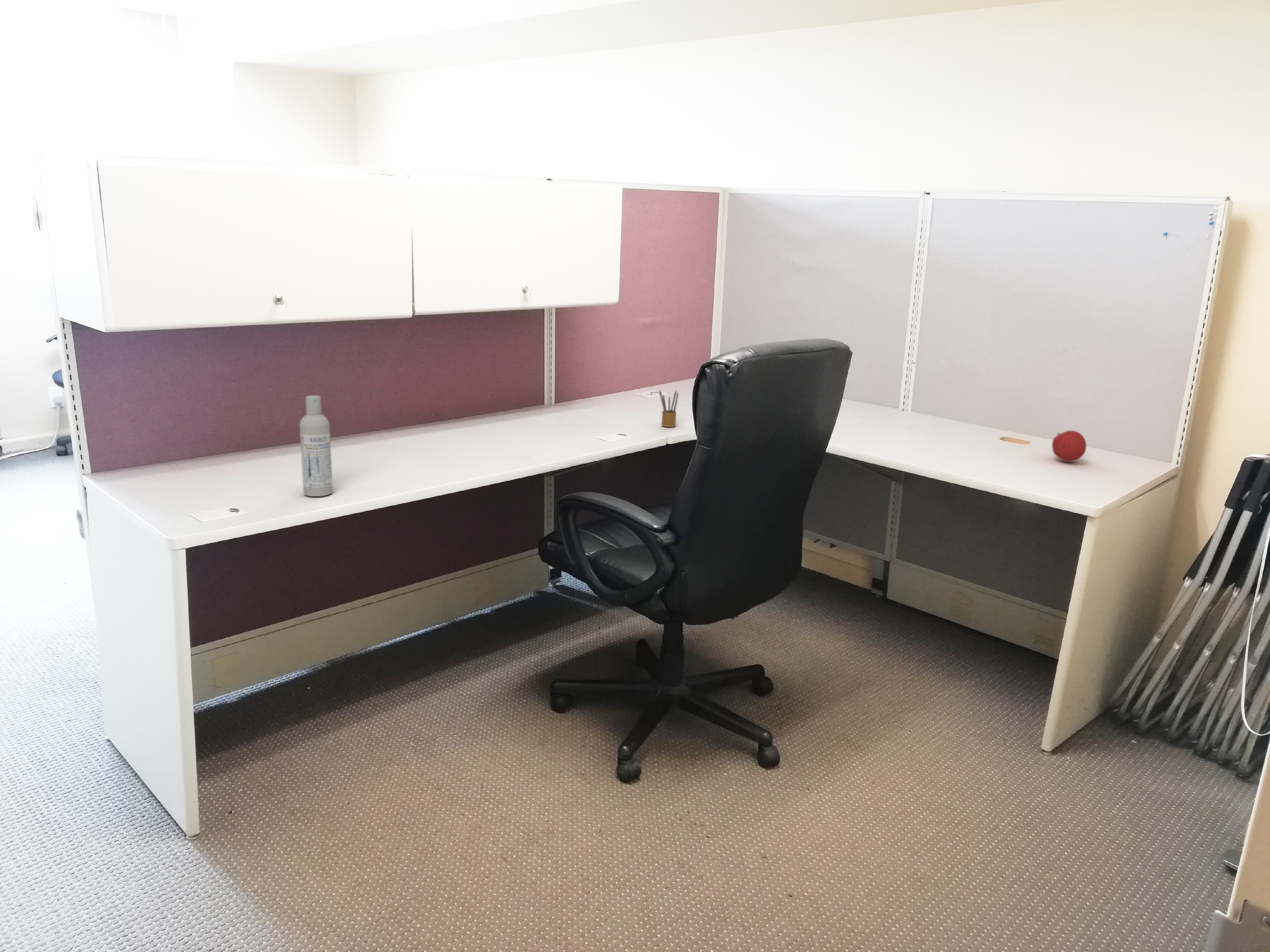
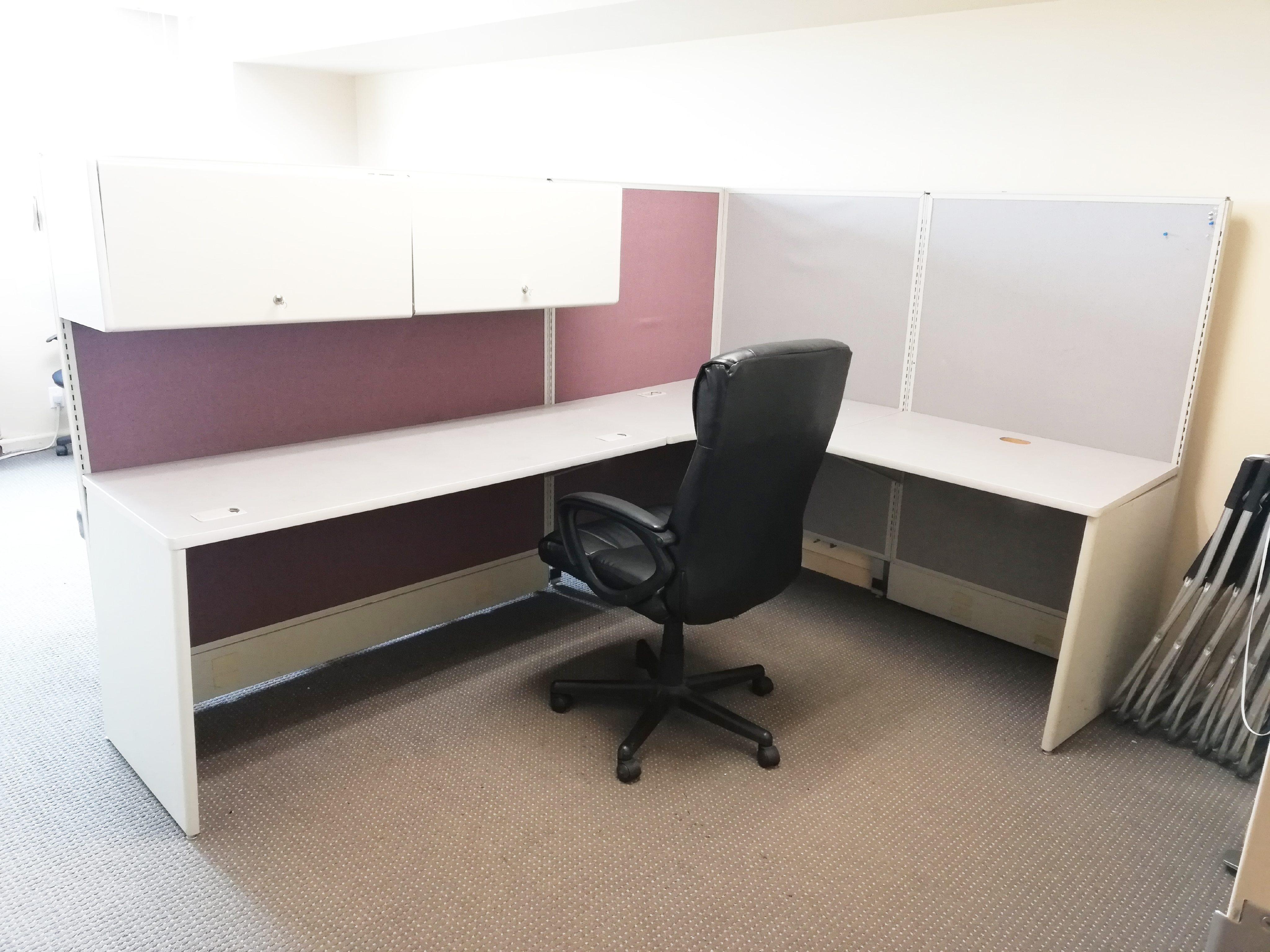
- fruit [1052,430,1087,462]
- pencil box [659,390,679,427]
- bottle [299,395,333,497]
